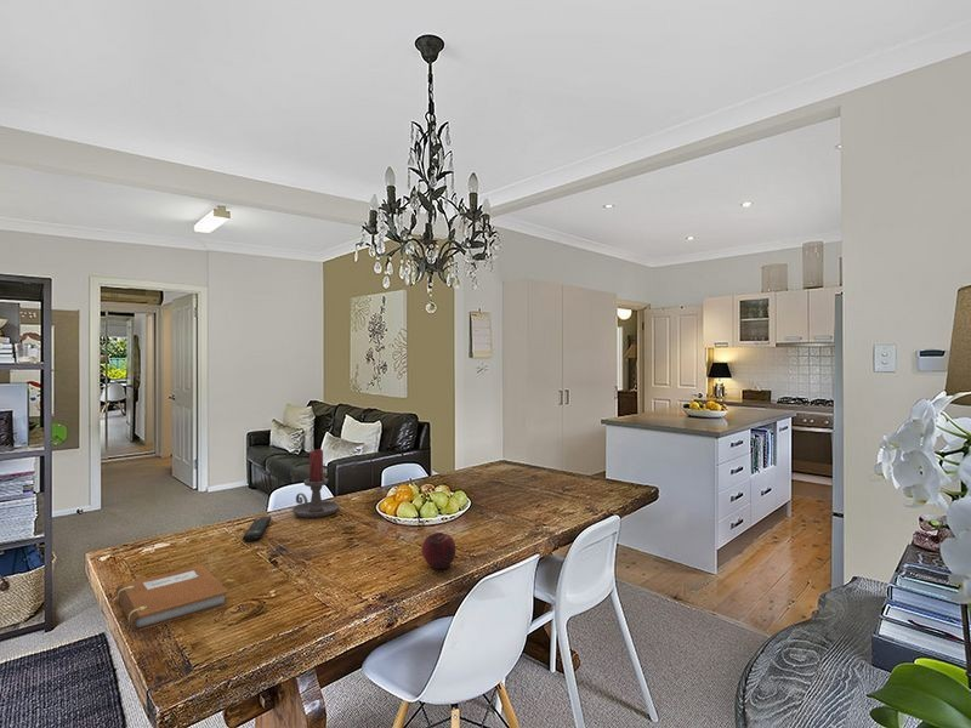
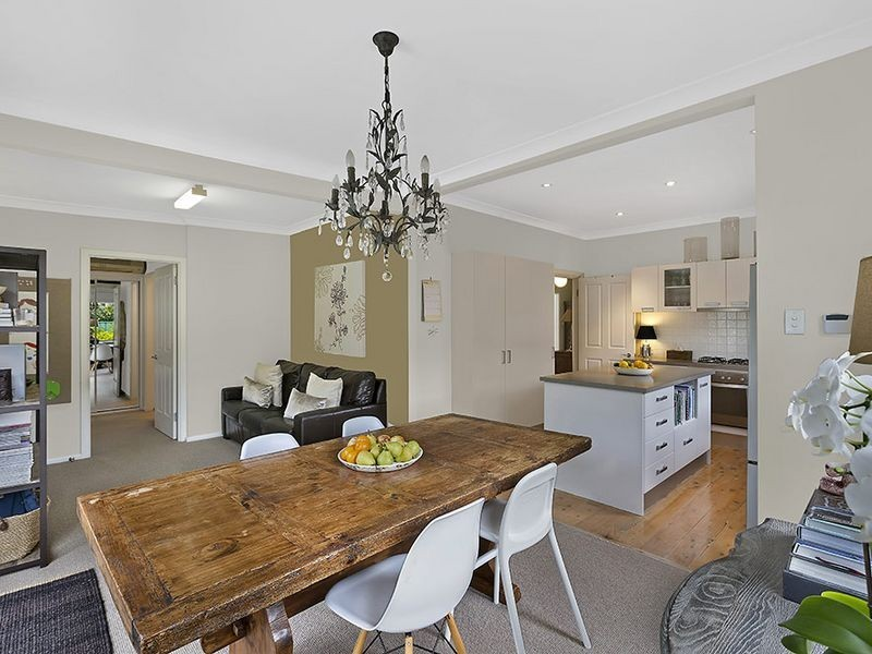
- fruit [420,531,456,570]
- remote control [242,516,272,542]
- candle holder [291,448,341,518]
- notebook [114,564,229,632]
